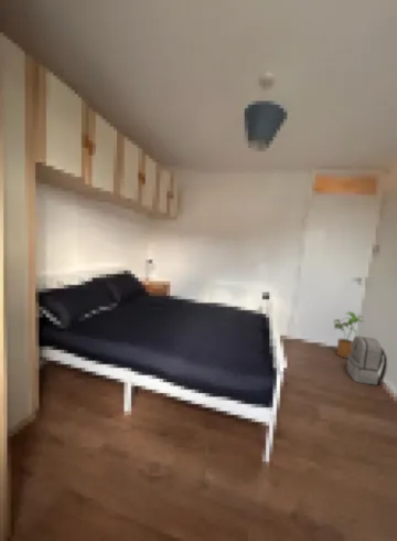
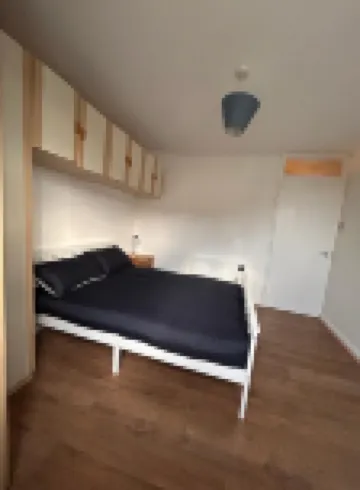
- backpack [346,335,388,386]
- house plant [333,310,365,360]
